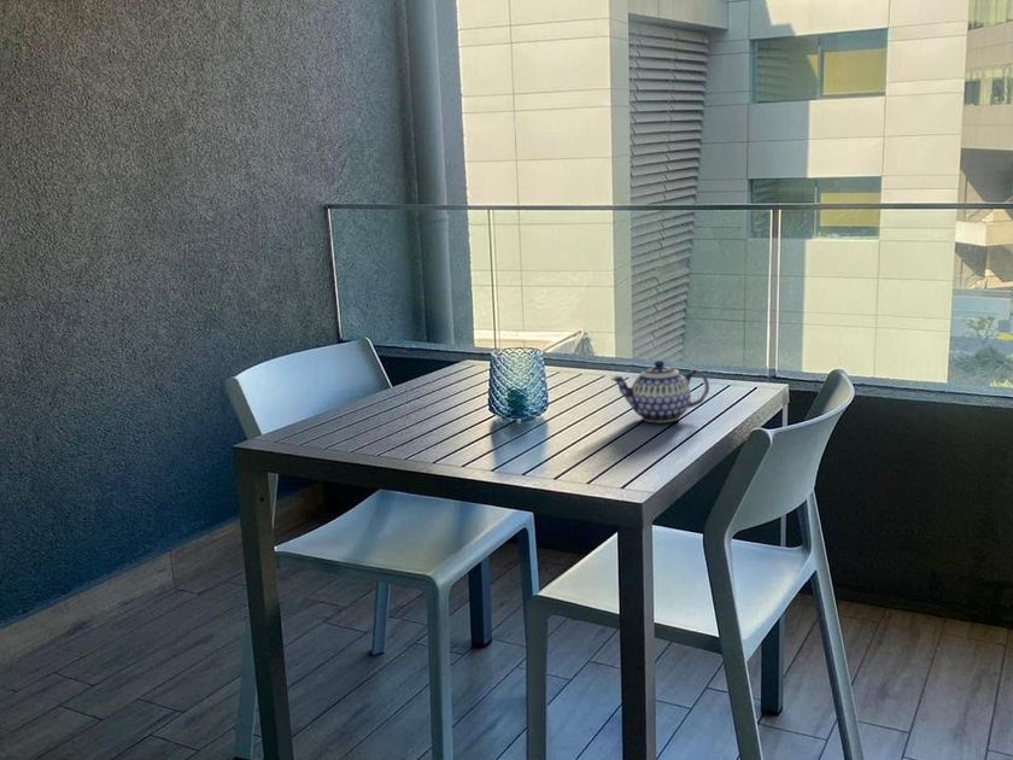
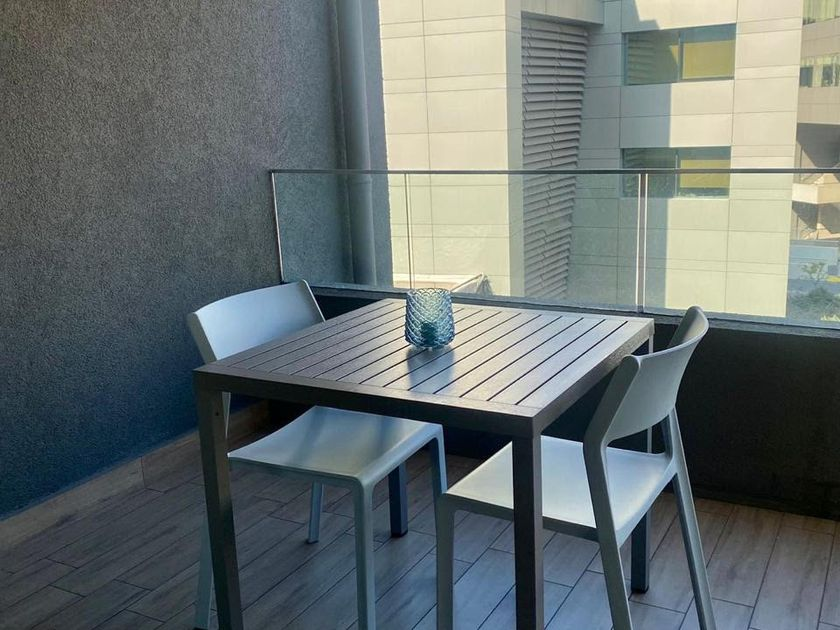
- teapot [609,359,710,425]
